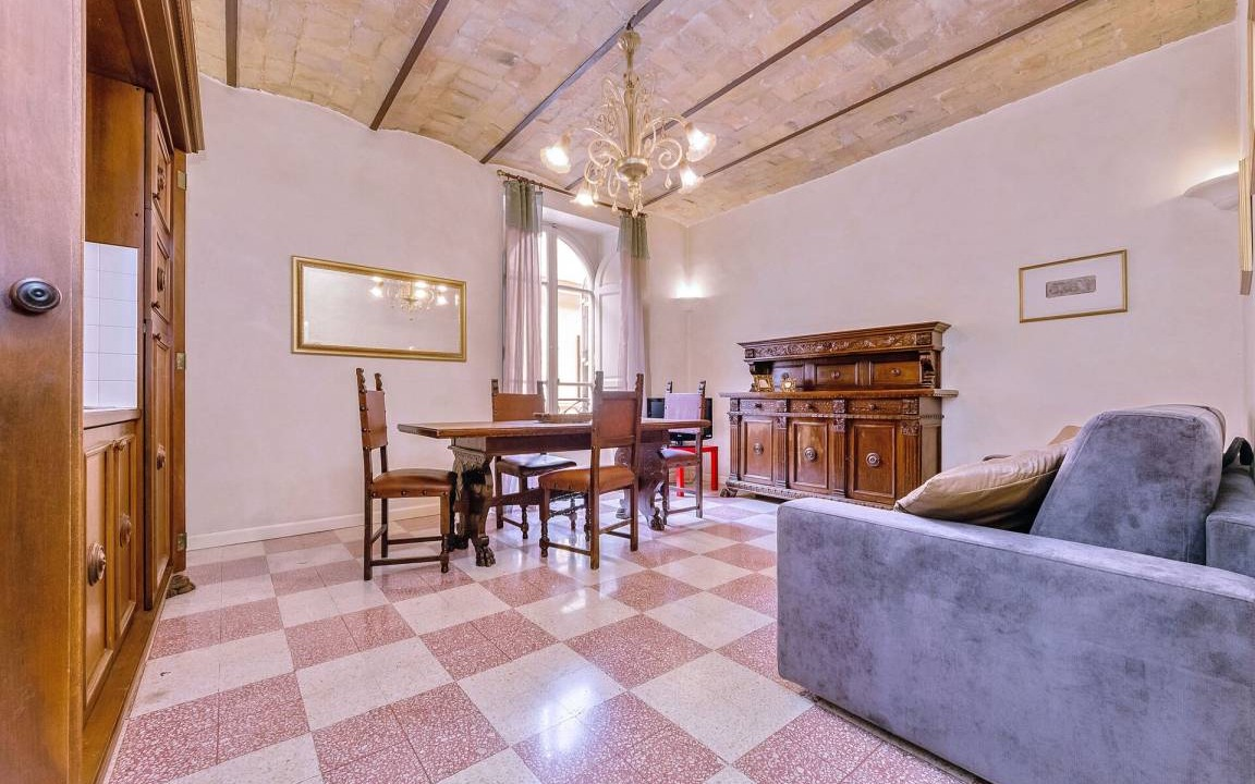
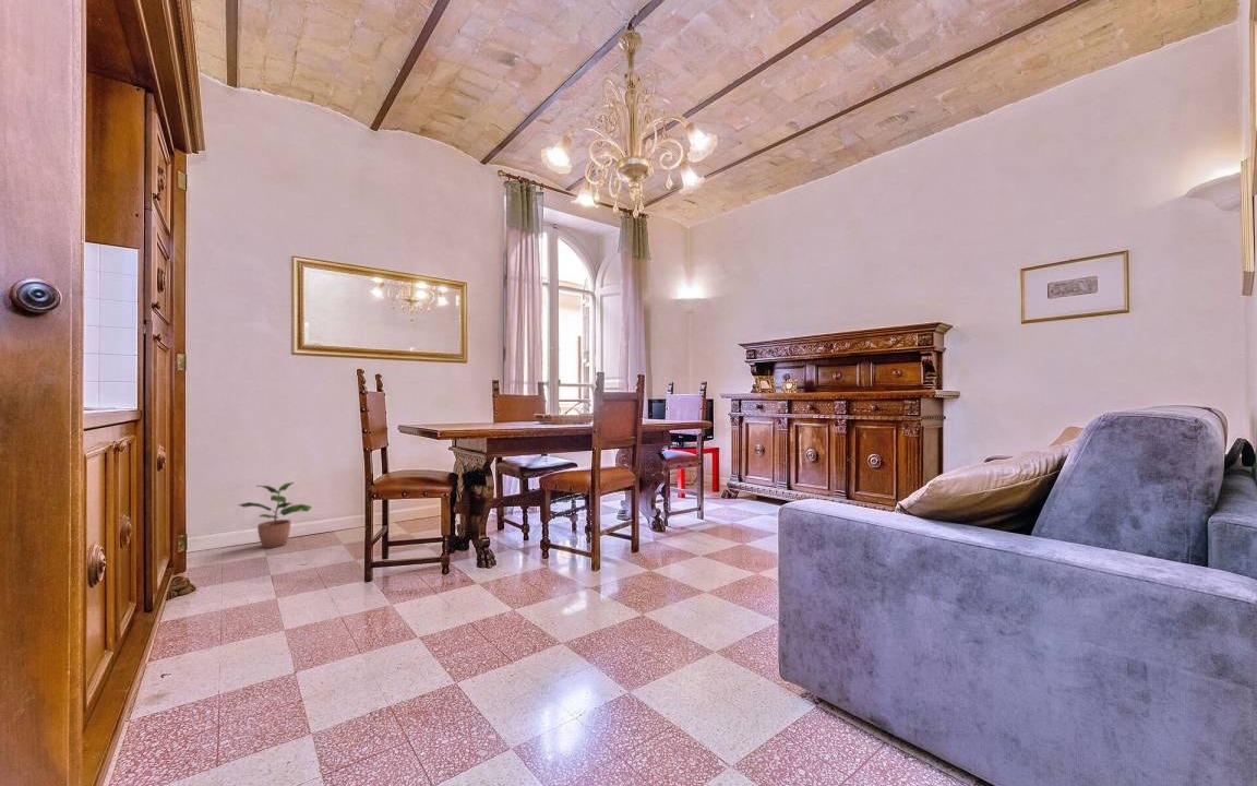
+ potted plant [237,481,313,549]
